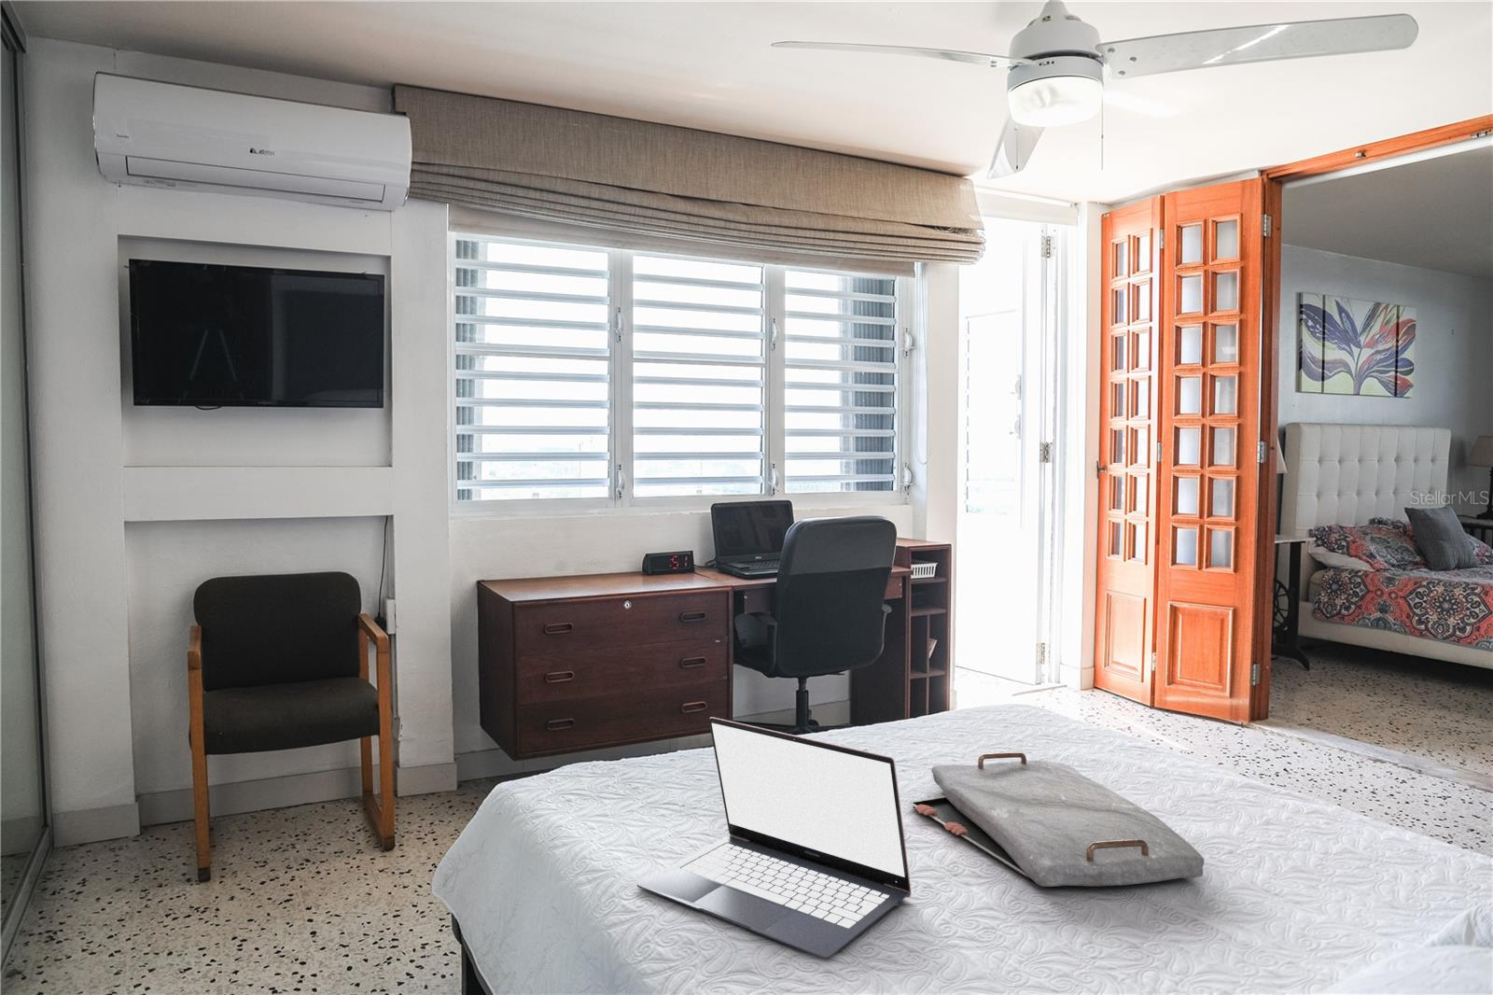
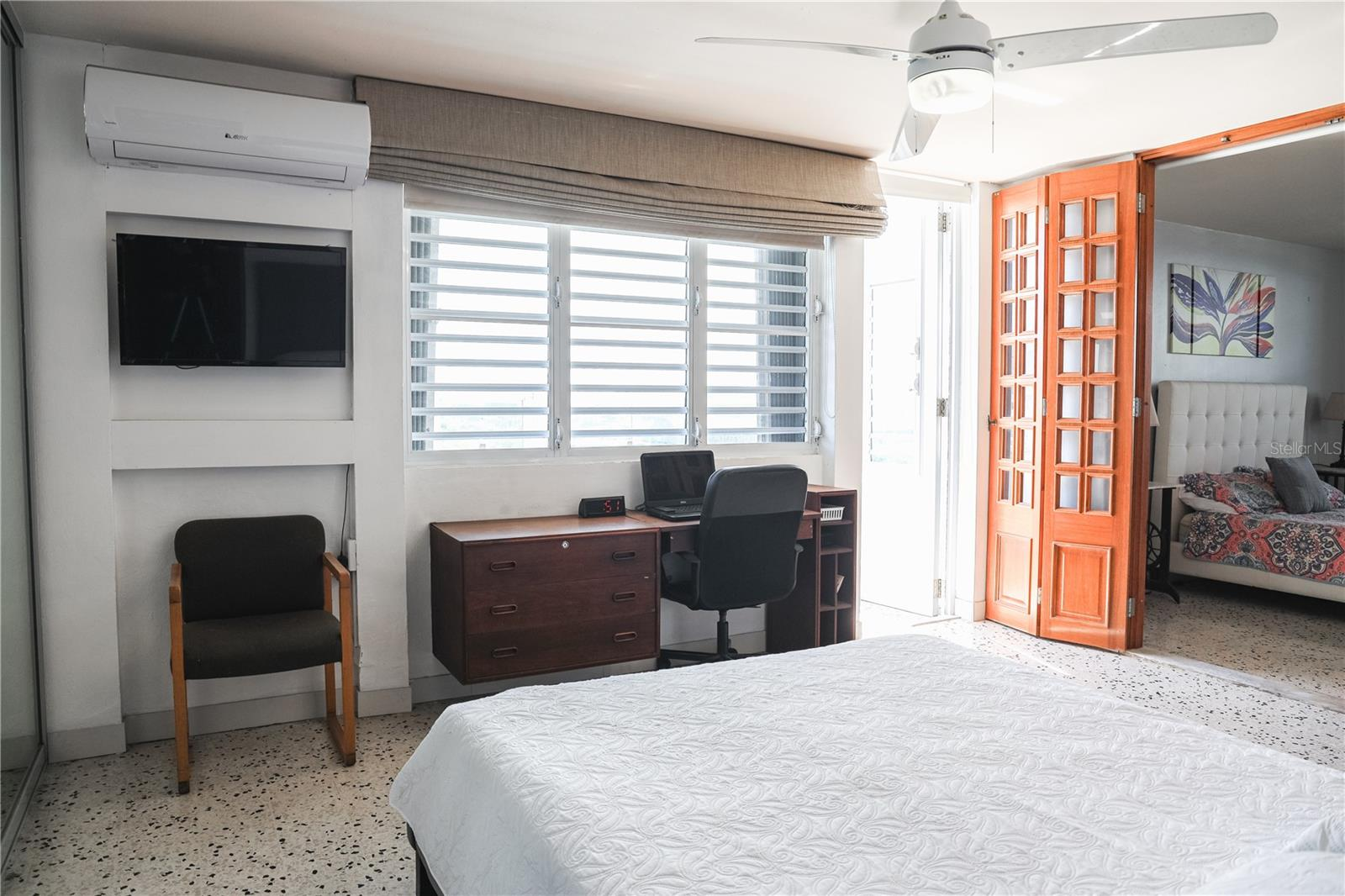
- laptop [636,716,912,961]
- serving tray [907,752,1204,887]
